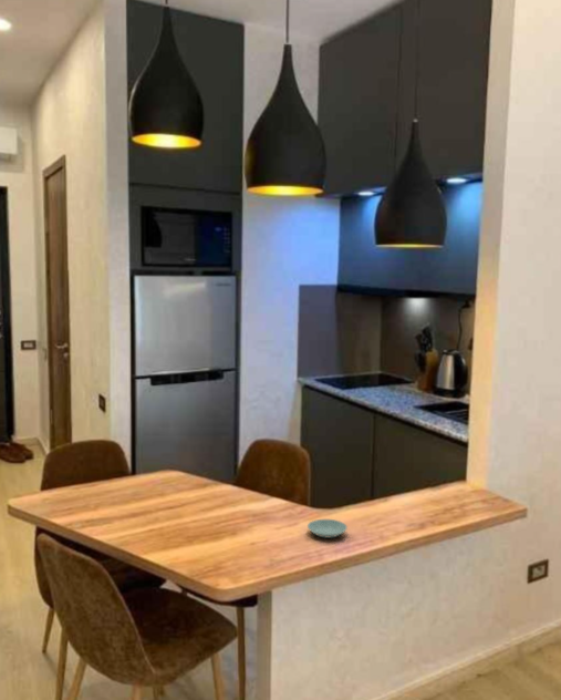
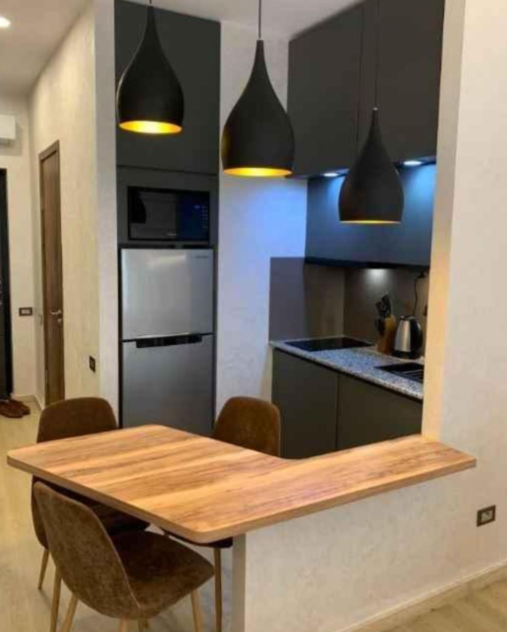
- saucer [307,518,349,539]
